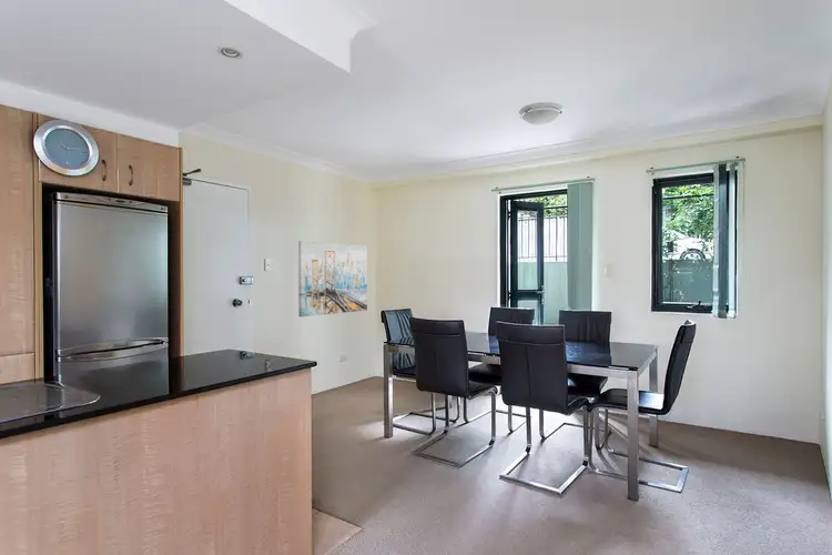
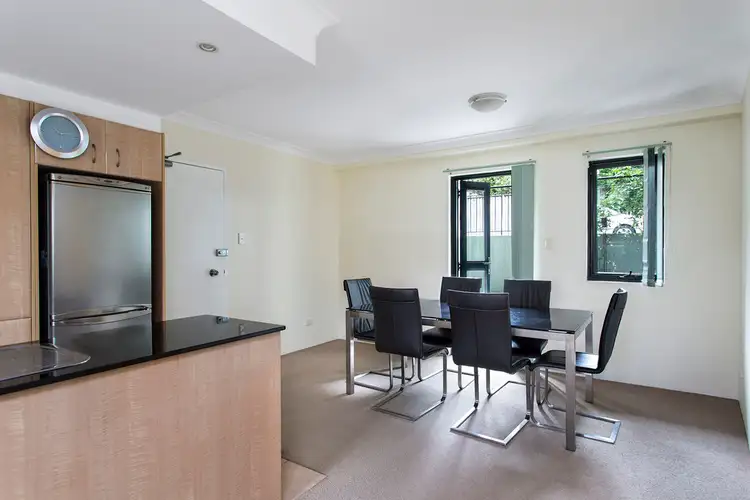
- wall art [297,240,368,317]
